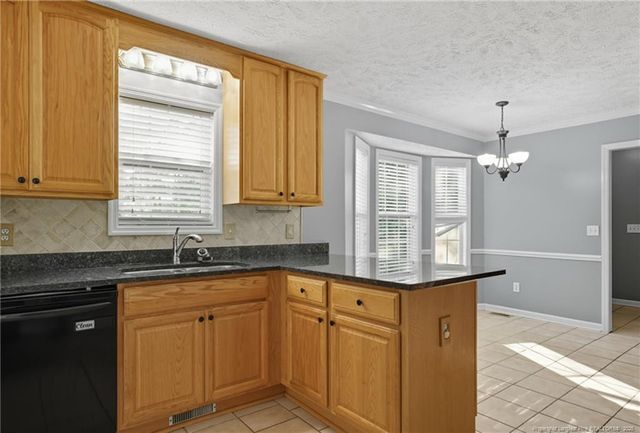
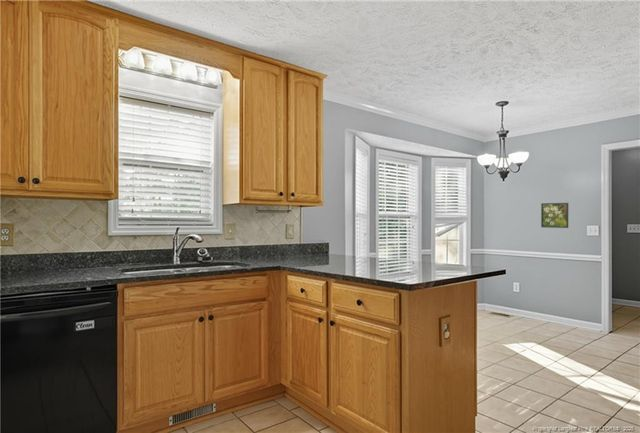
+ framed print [540,202,569,229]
